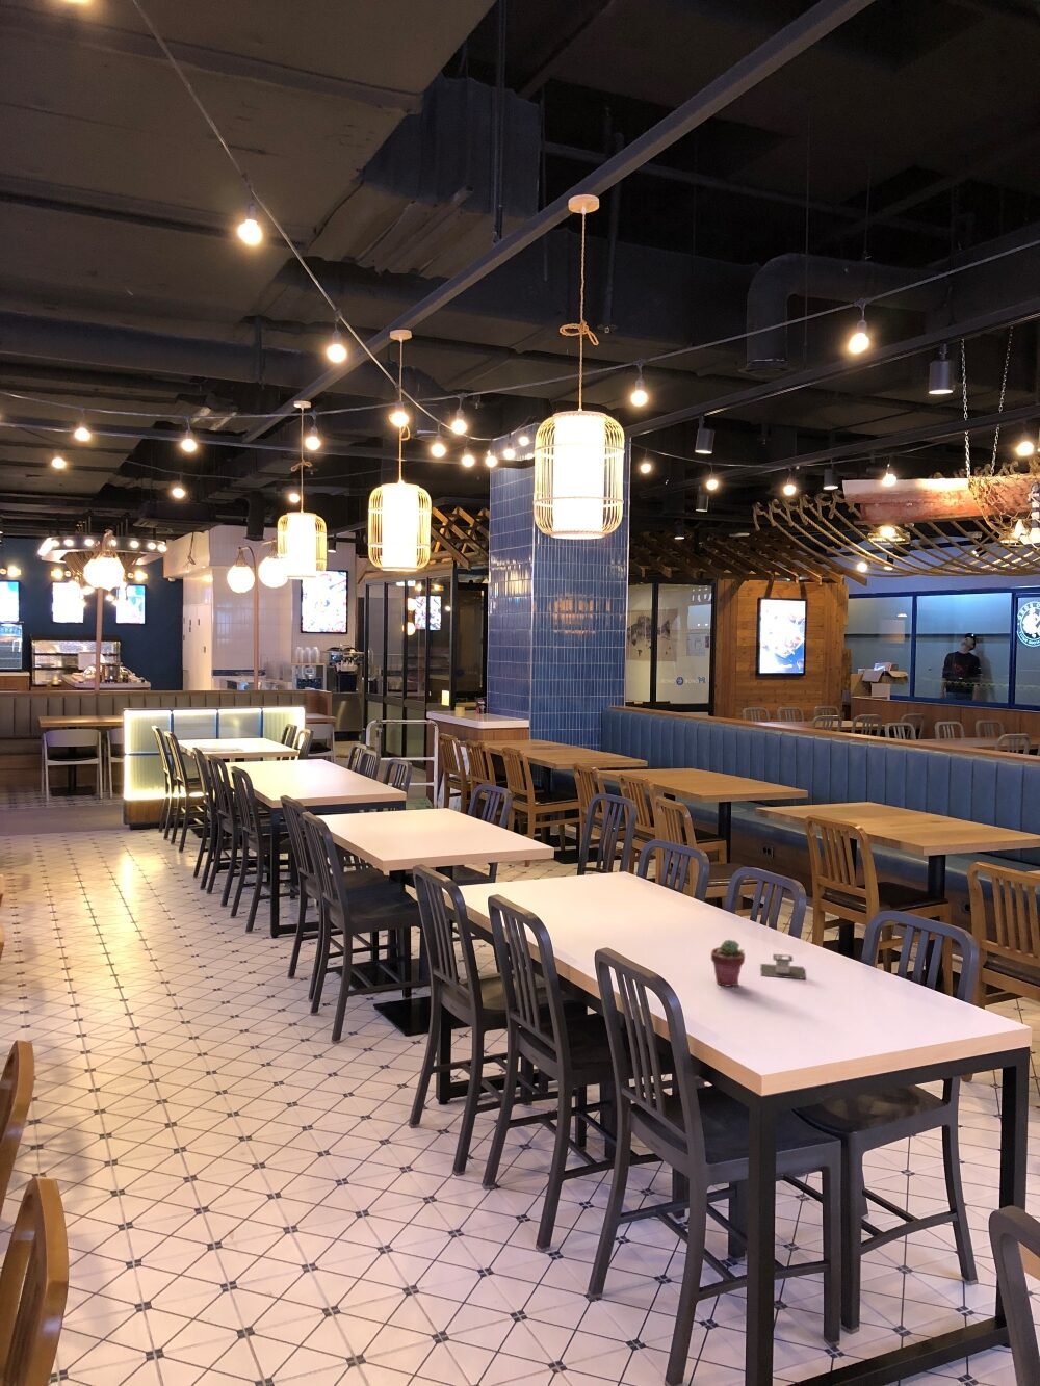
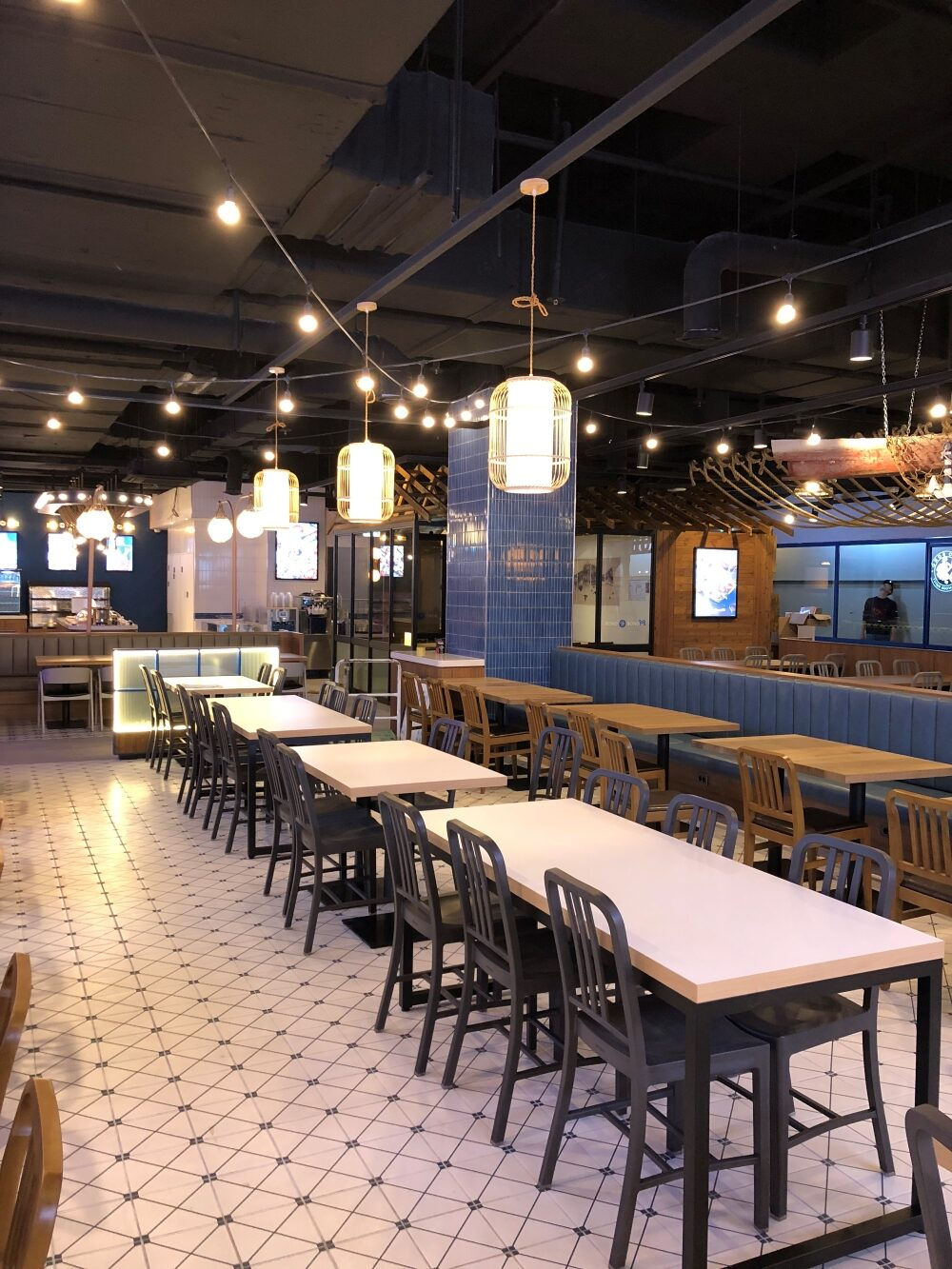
- potted succulent [710,939,746,987]
- architectural model [760,953,806,981]
